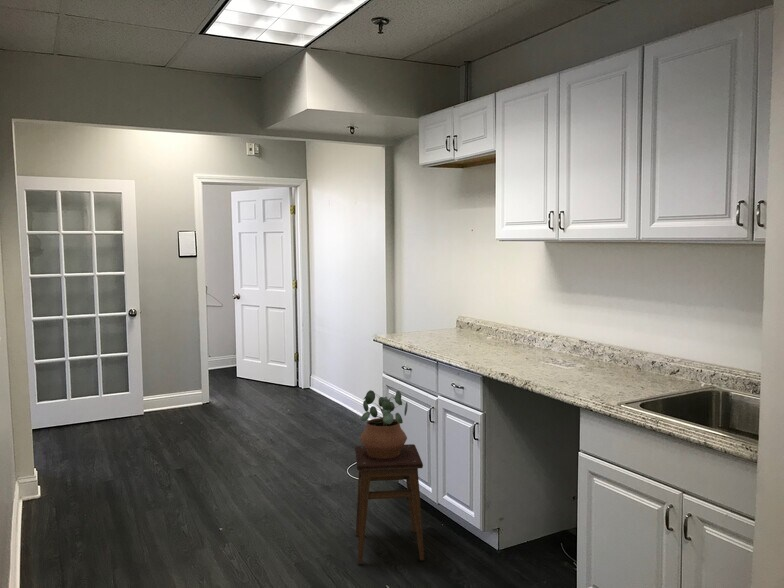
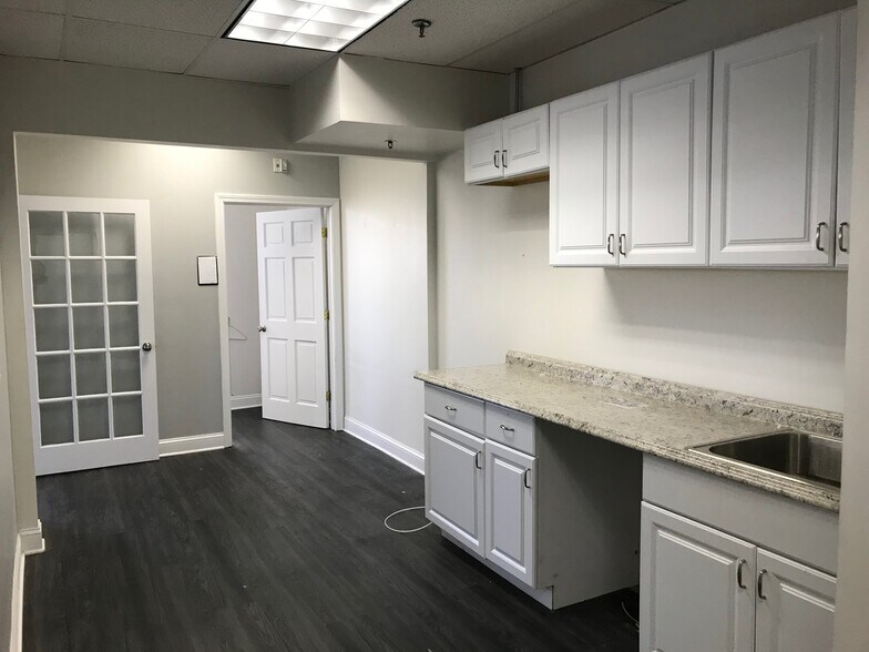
- potted plant [359,389,409,459]
- stool [354,443,425,564]
